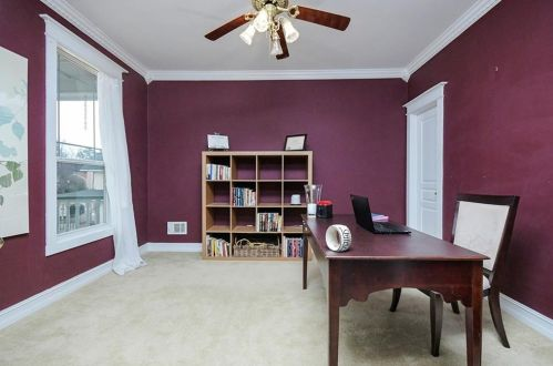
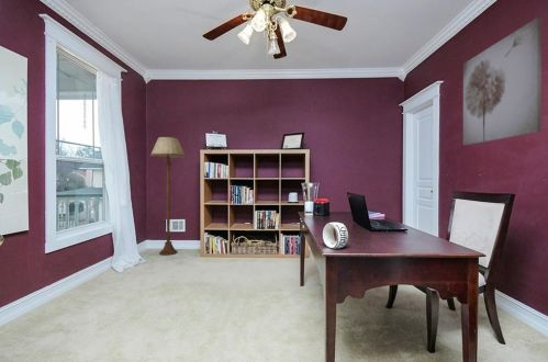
+ floor lamp [149,134,187,257]
+ wall art [462,16,543,146]
